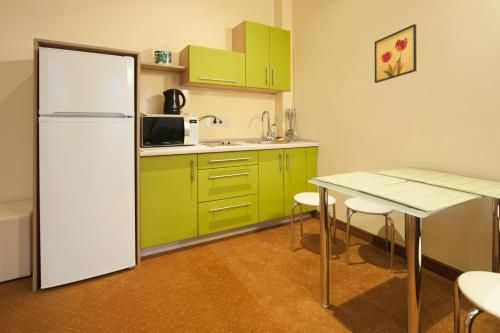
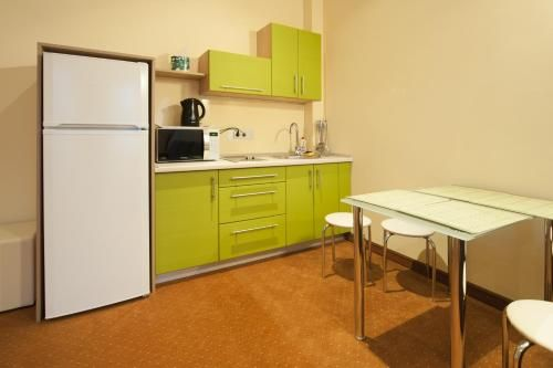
- wall art [374,23,417,84]
